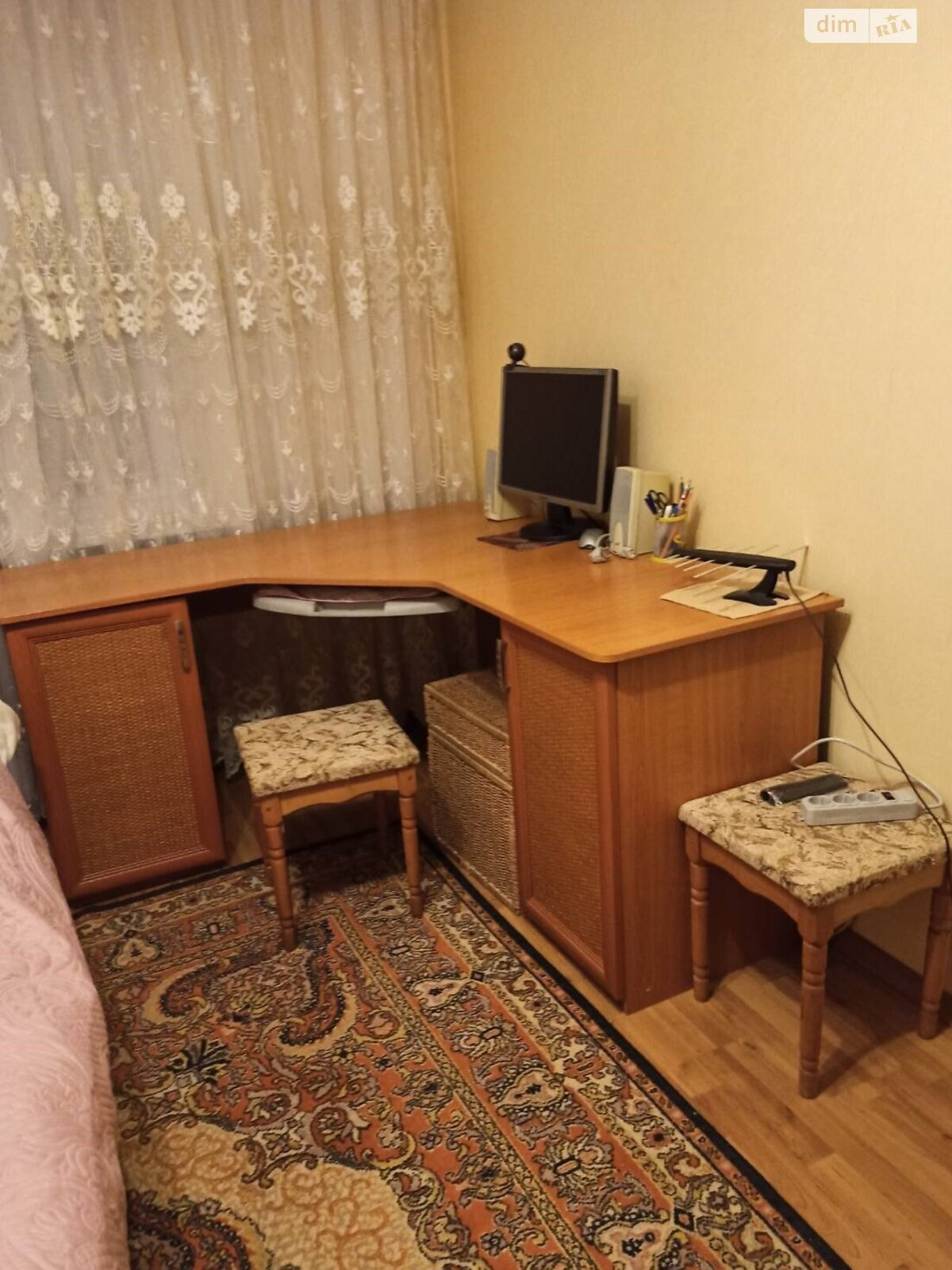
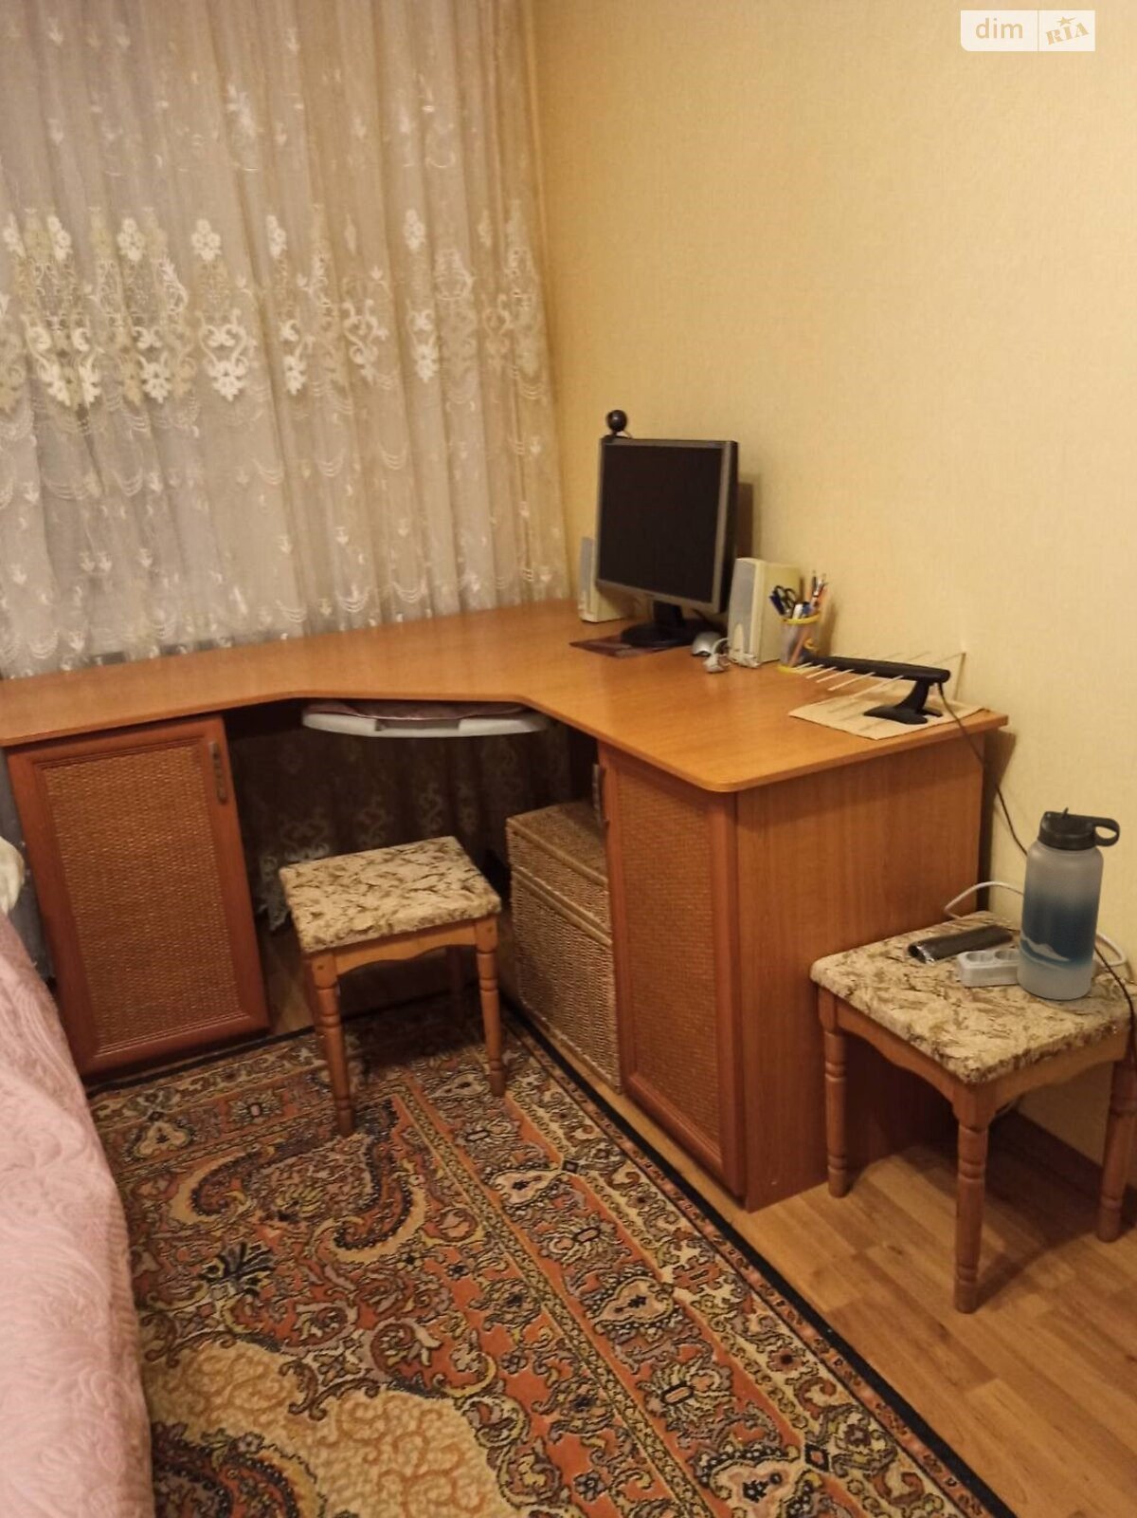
+ water bottle [1015,807,1121,1000]
